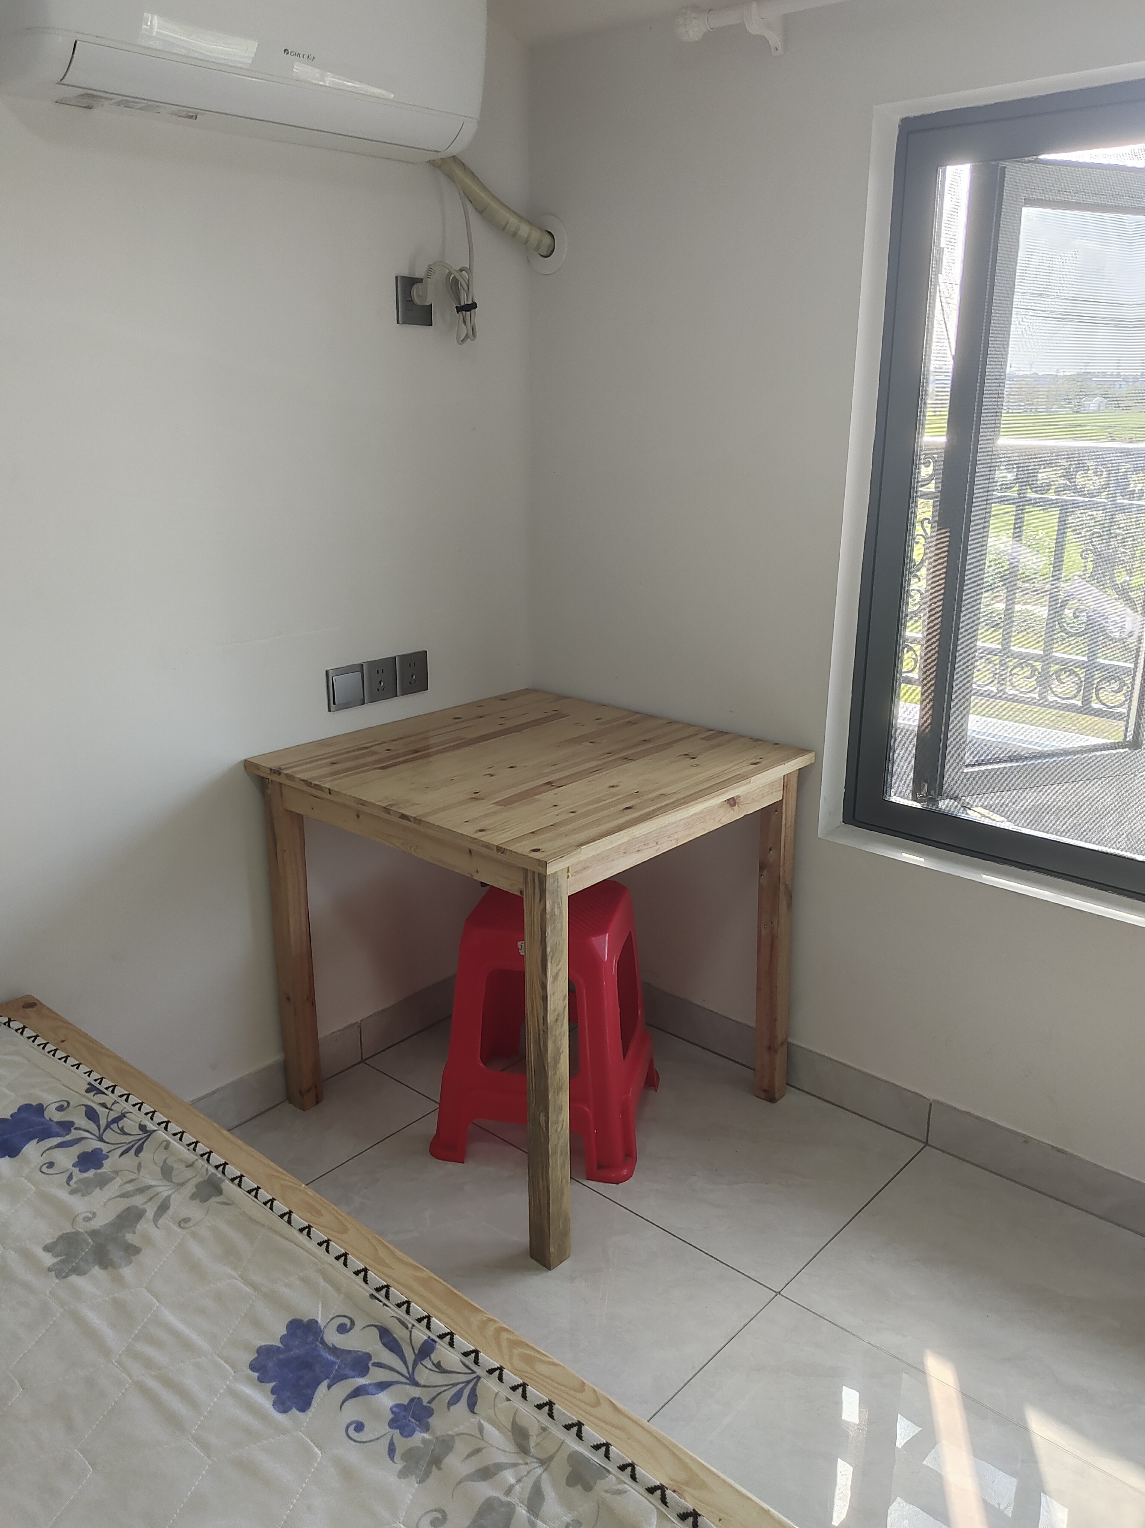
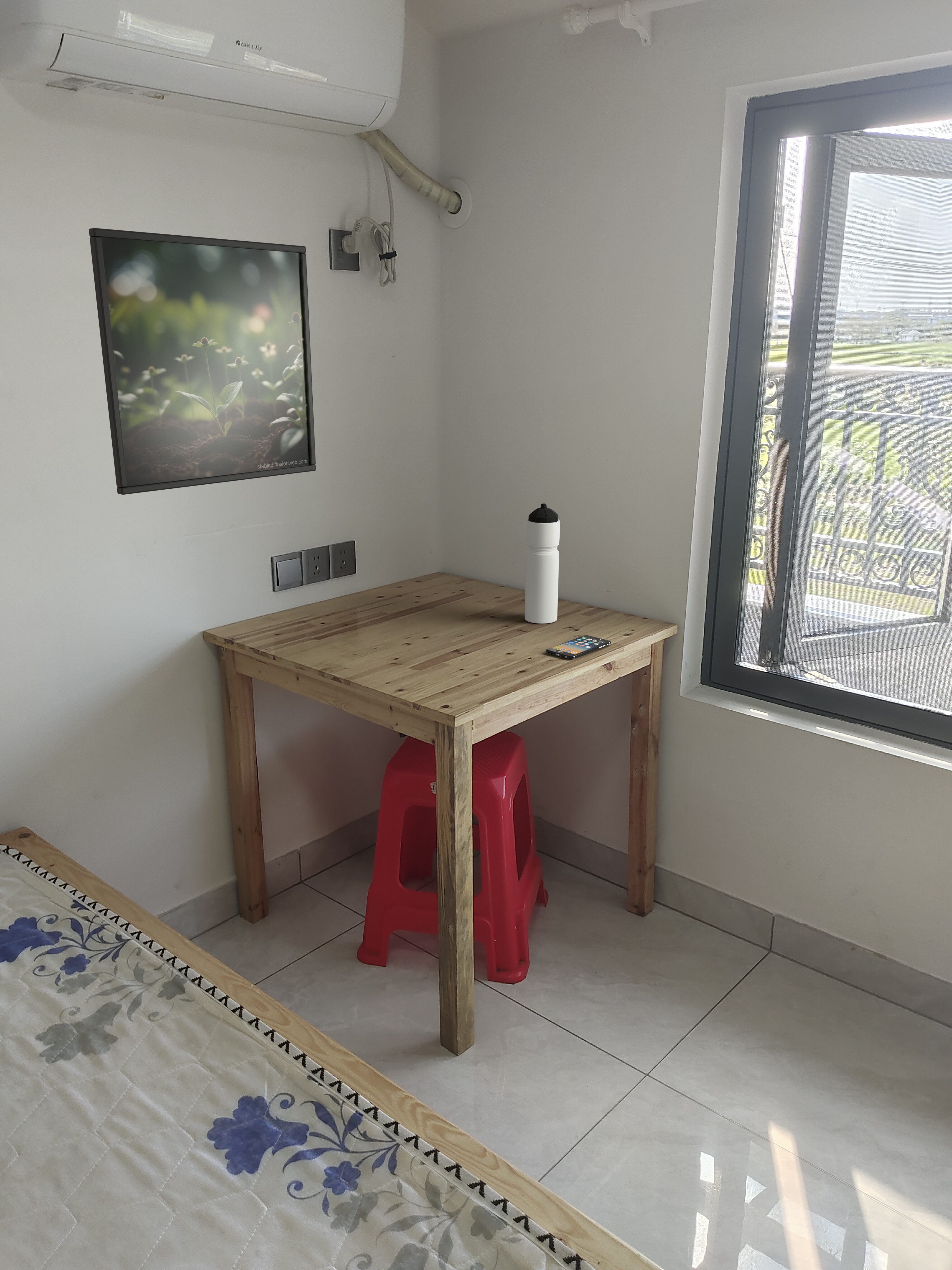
+ smartphone [546,635,611,659]
+ water bottle [525,503,560,624]
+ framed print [89,228,316,495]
